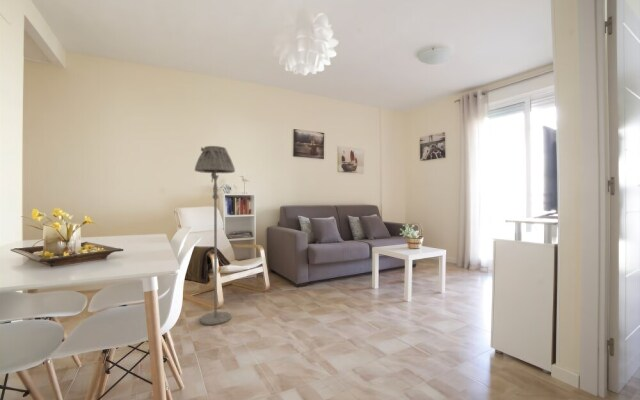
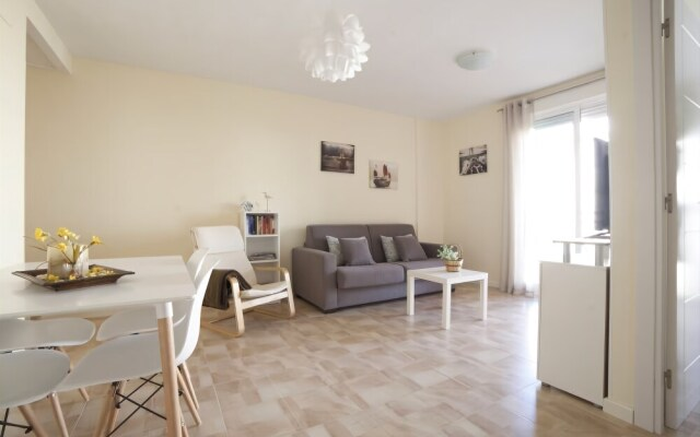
- floor lamp [194,145,236,326]
